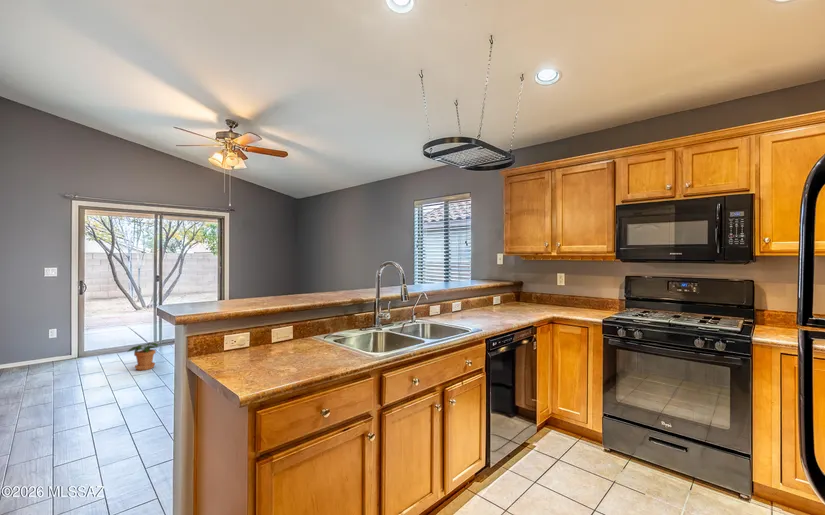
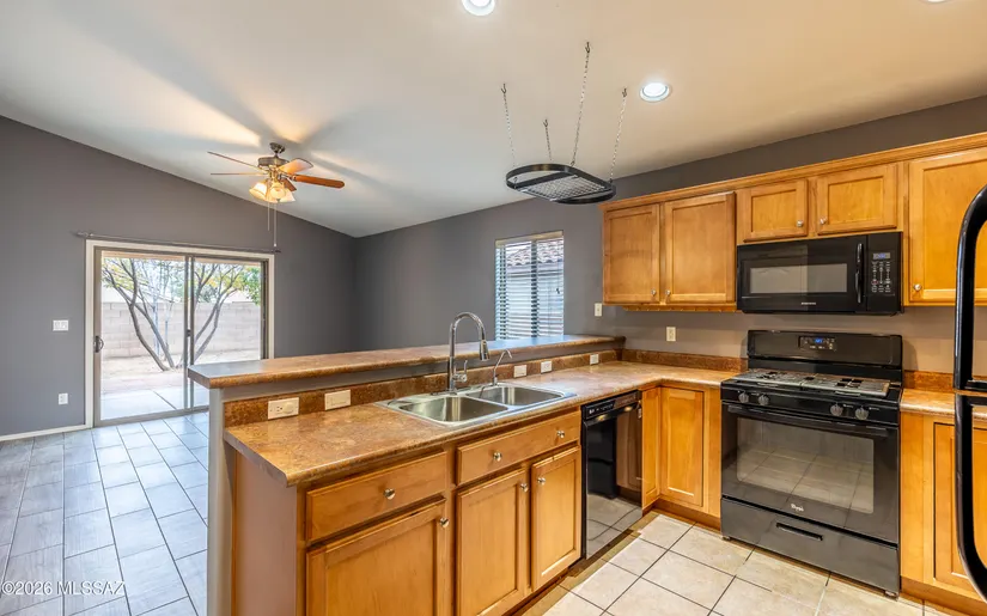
- potted plant [127,342,159,371]
